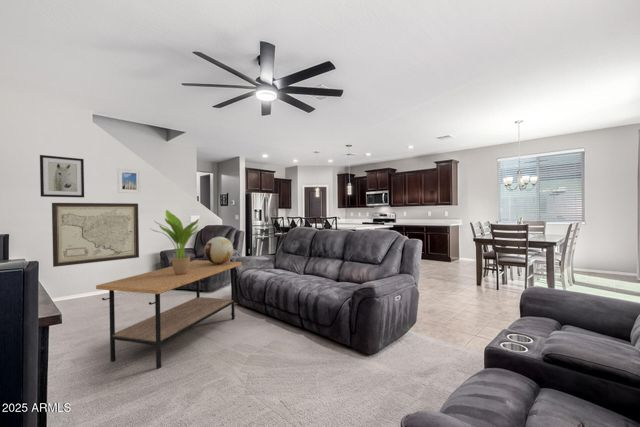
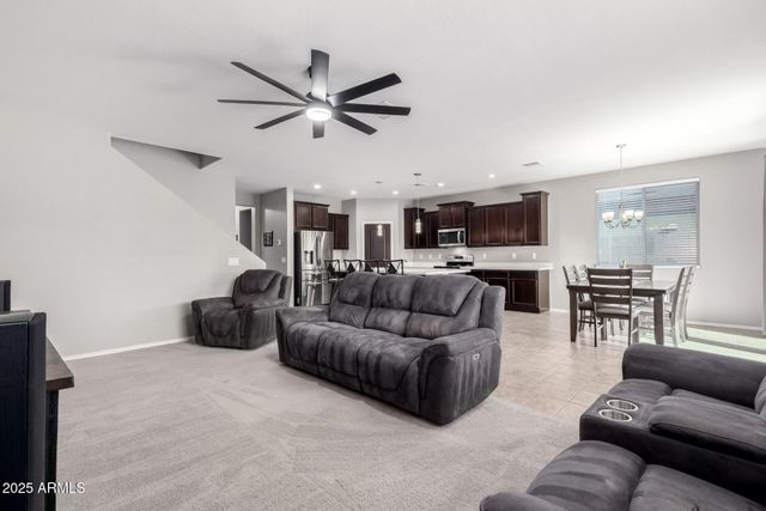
- coffee table [95,259,243,370]
- potted plant [150,209,200,275]
- decorative sphere [204,236,234,264]
- wall art [51,202,140,268]
- wall art [39,154,85,198]
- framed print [116,167,142,194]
